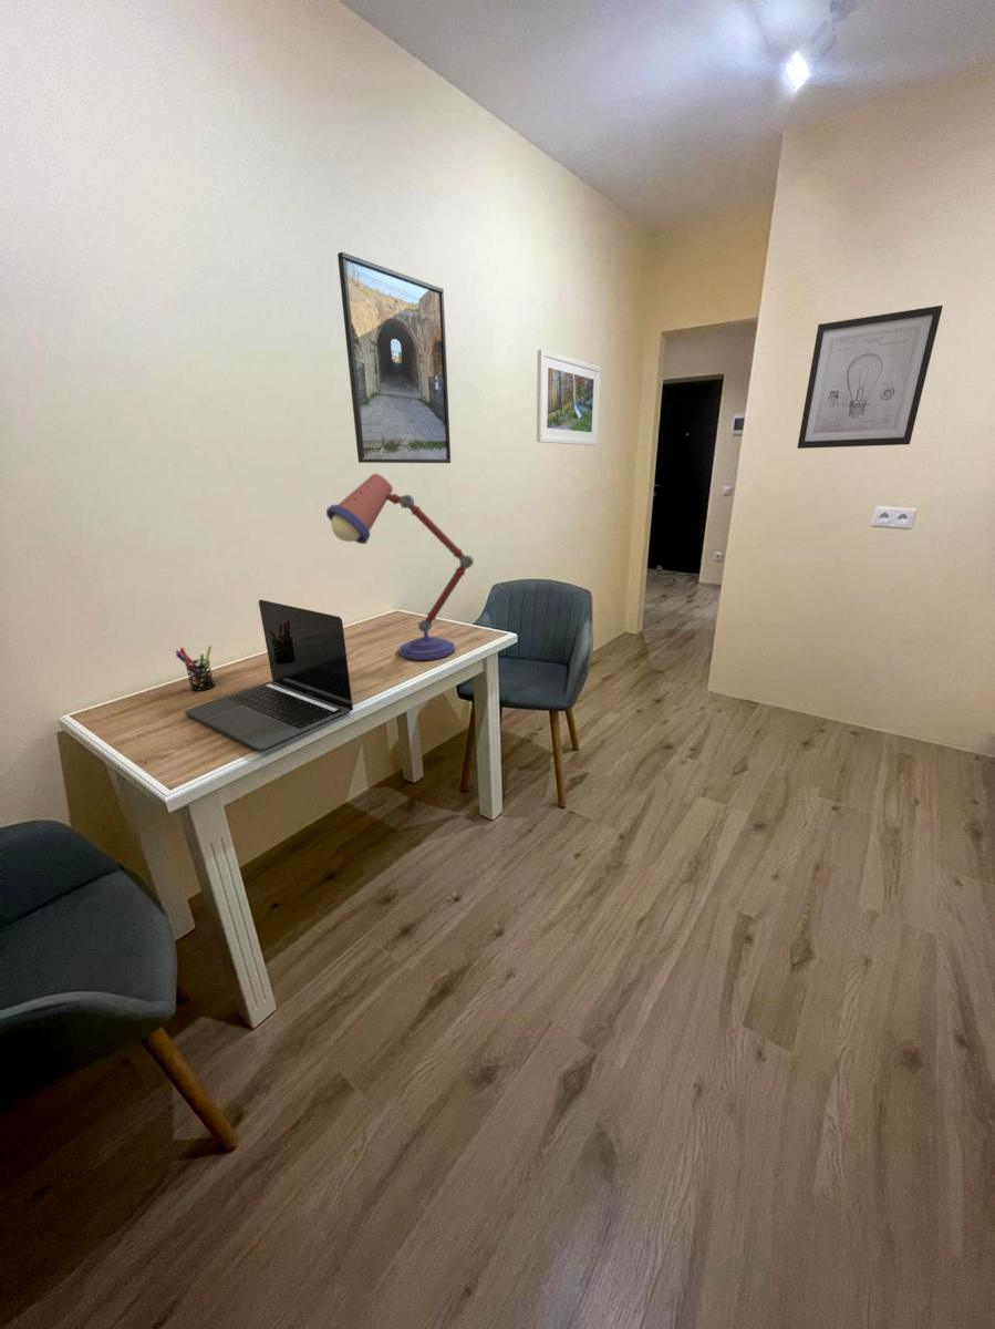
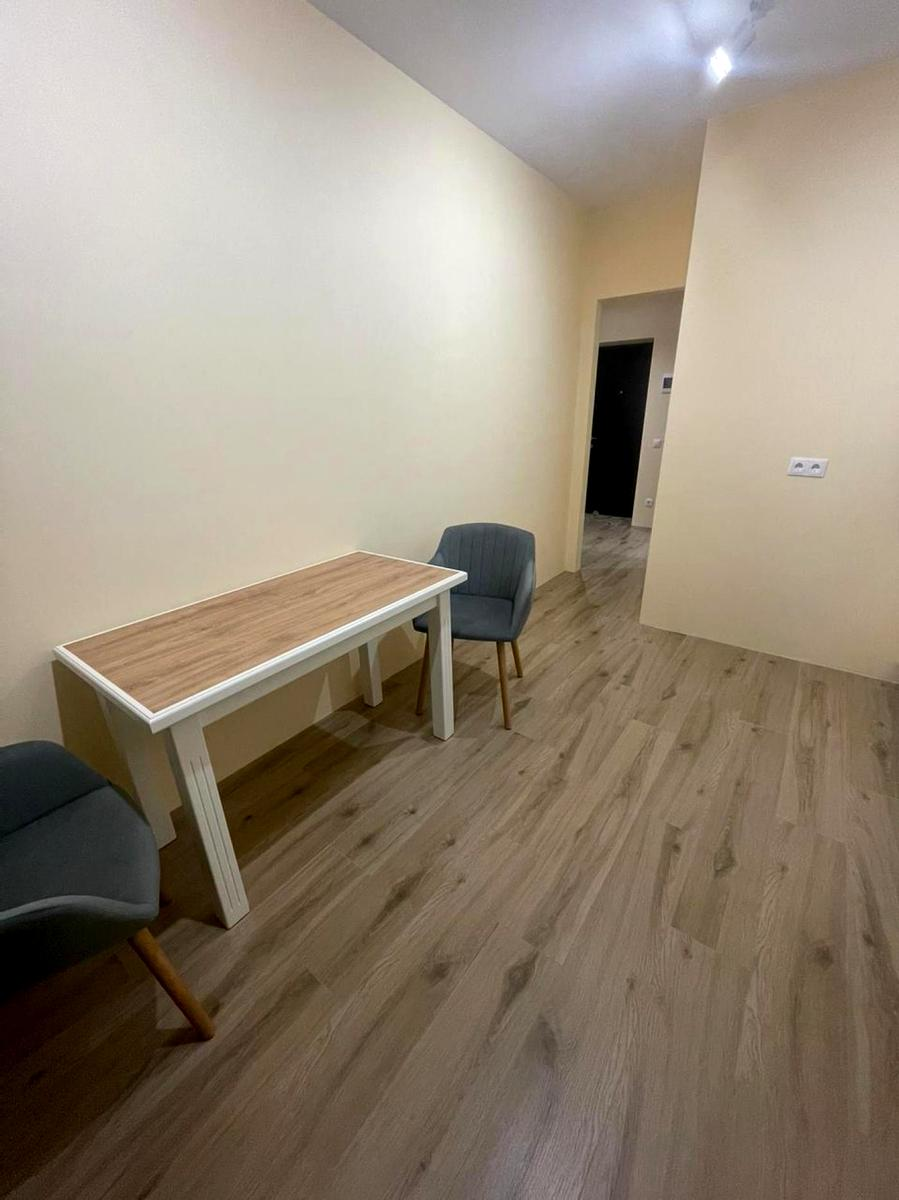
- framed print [536,349,602,446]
- wall art [797,305,944,450]
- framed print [336,251,452,464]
- pen holder [174,645,216,692]
- desk lamp [325,473,475,661]
- laptop [184,599,354,753]
